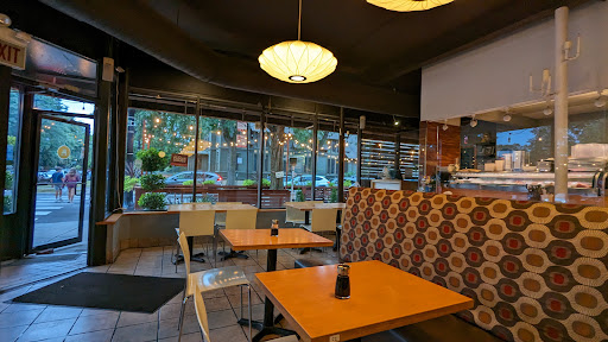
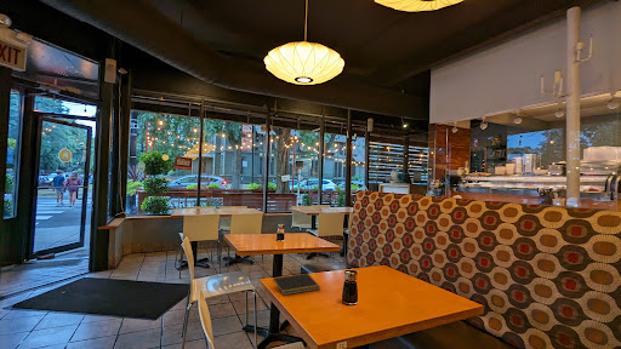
+ notepad [272,273,321,297]
